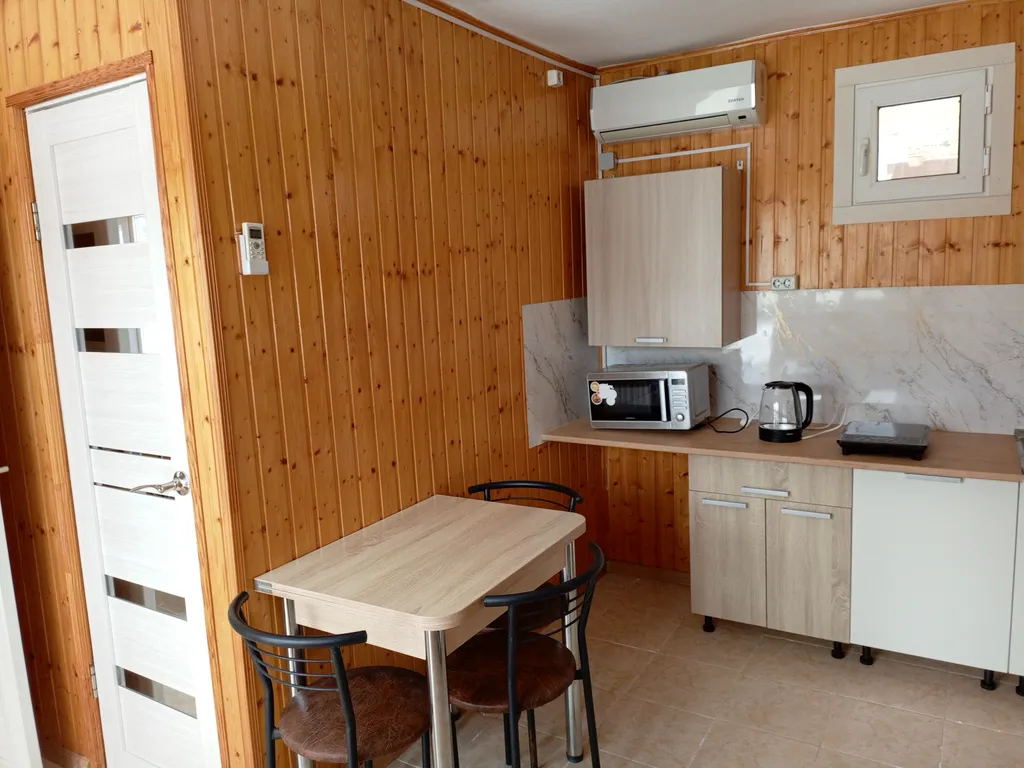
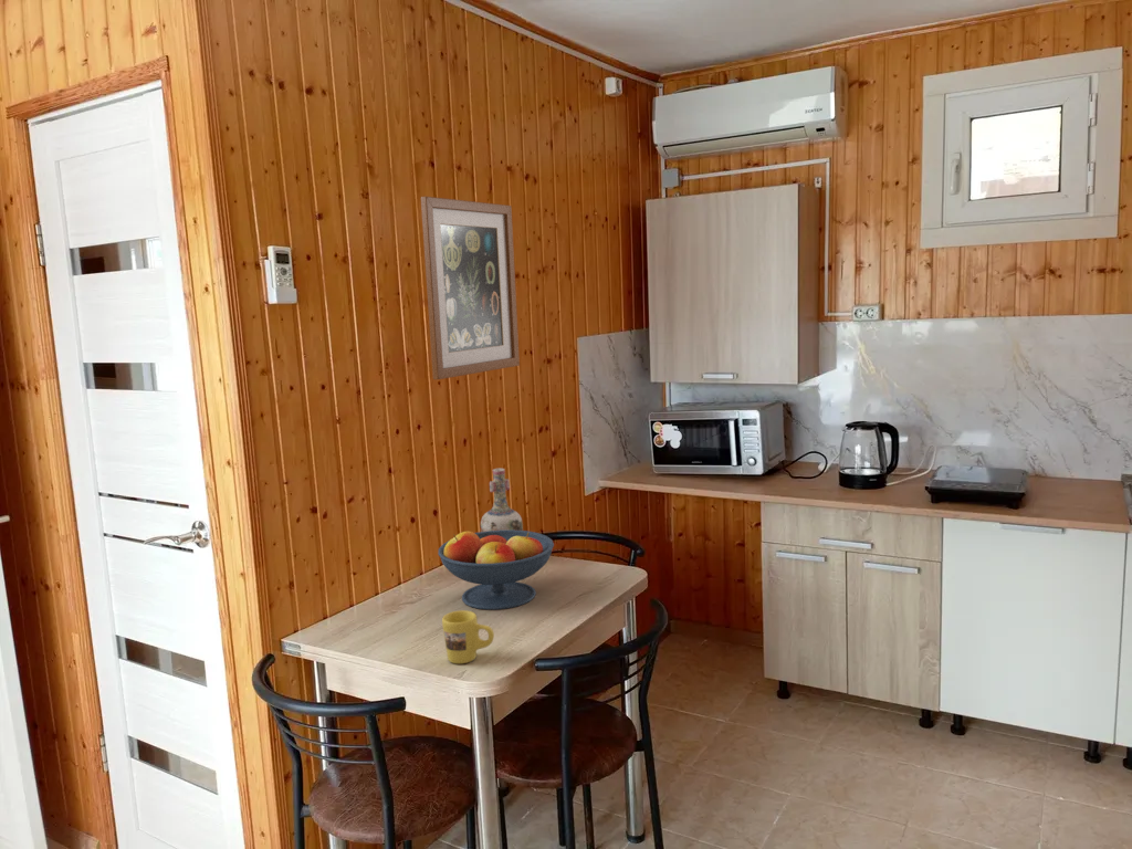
+ fruit bowl [438,530,555,611]
+ mug [441,609,495,664]
+ wall art [420,196,521,380]
+ vase [480,468,524,532]
